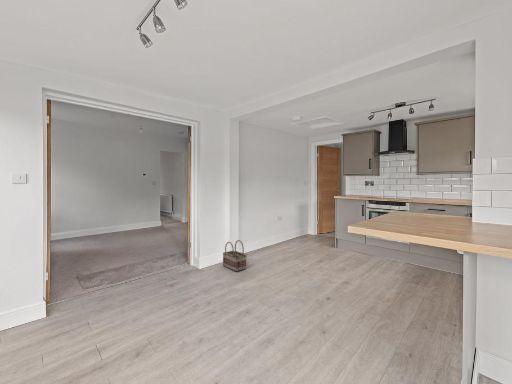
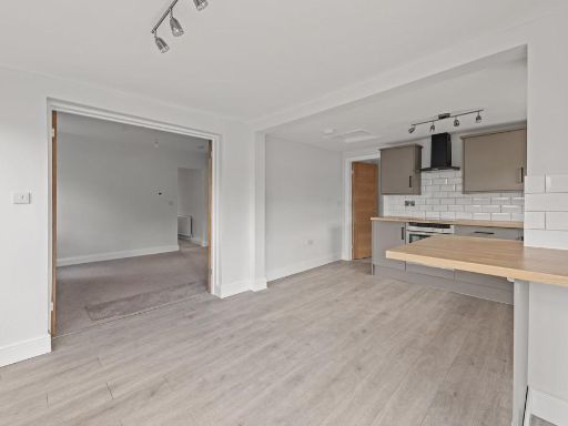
- basket [222,239,248,273]
